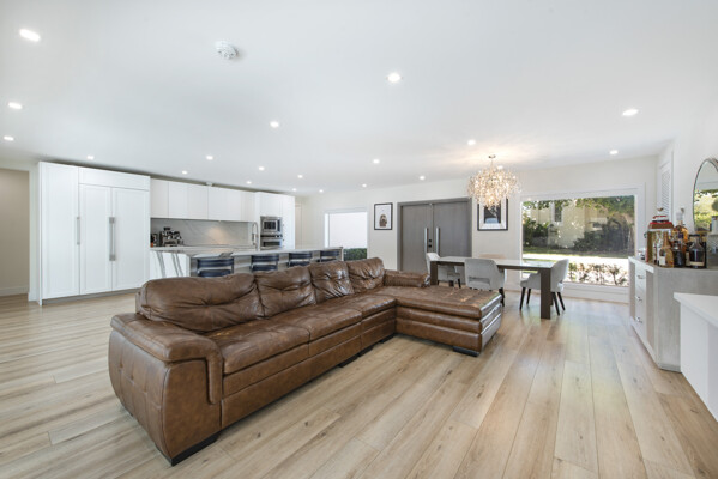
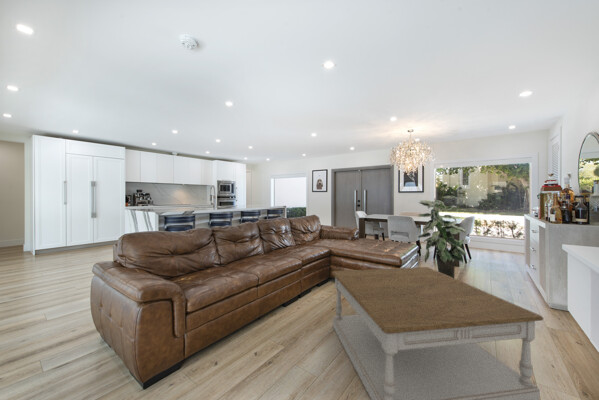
+ coffee table [331,266,544,400]
+ indoor plant [417,195,468,279]
